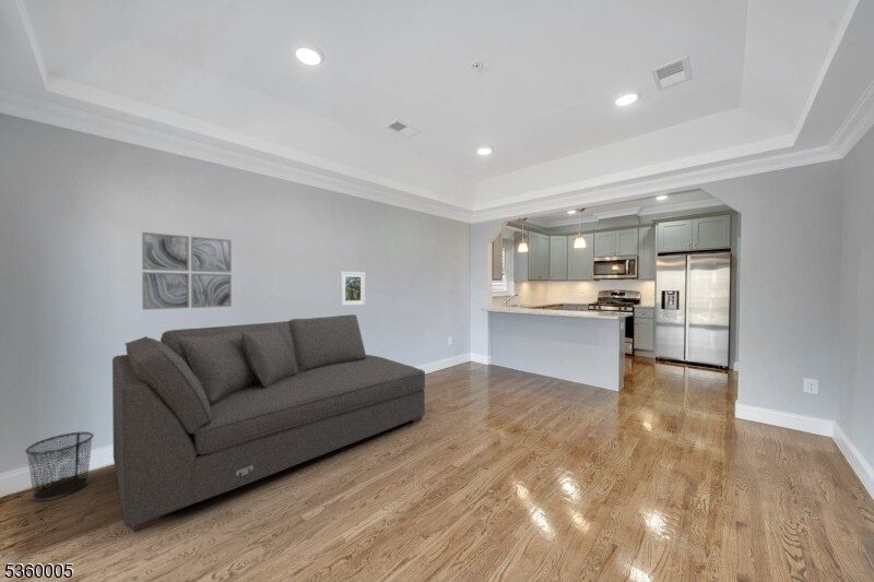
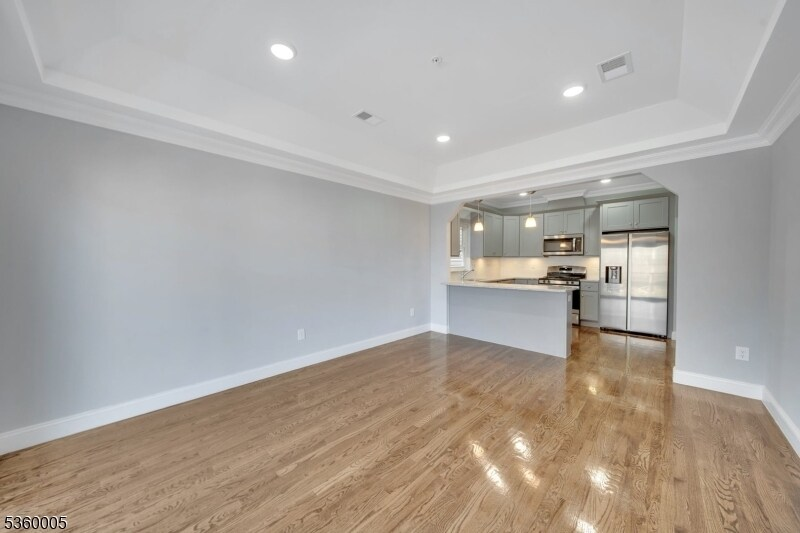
- waste bin [24,431,95,502]
- sofa [111,313,426,534]
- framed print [340,271,366,307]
- wall art [141,230,233,311]
